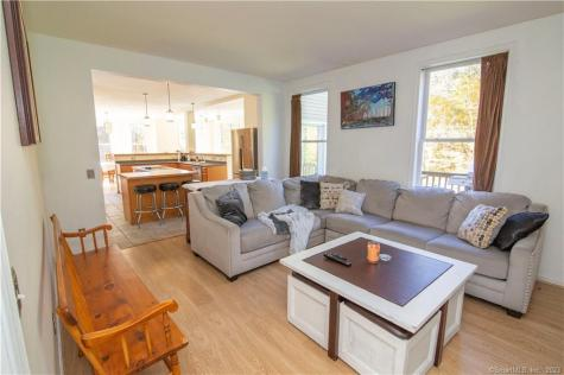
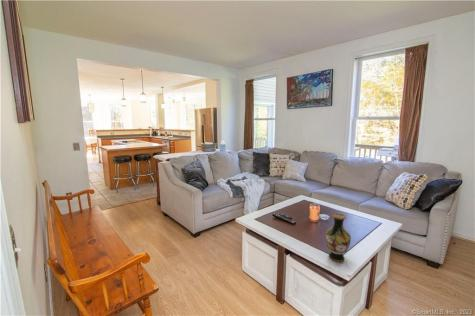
+ vase [324,212,352,262]
